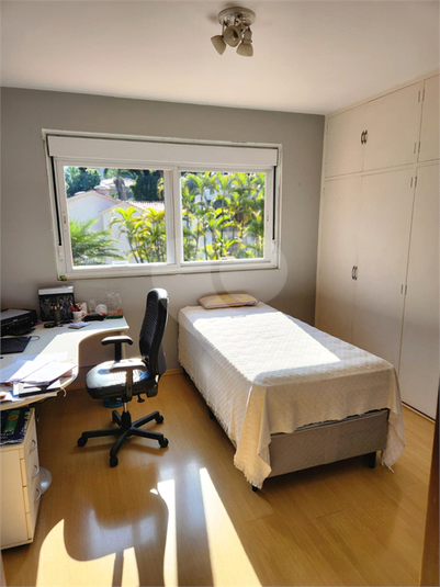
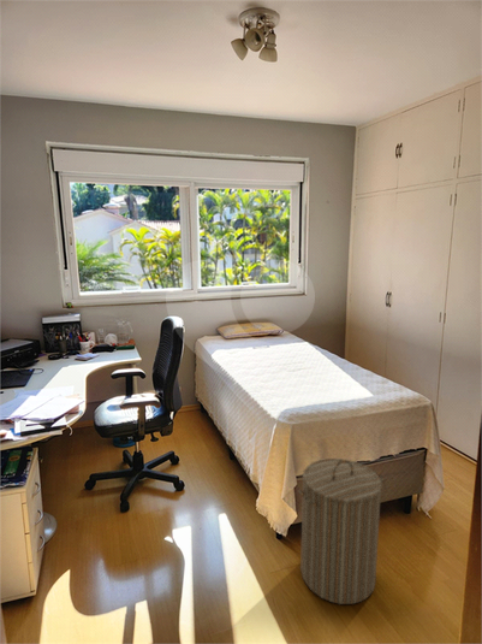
+ laundry hamper [297,457,383,605]
